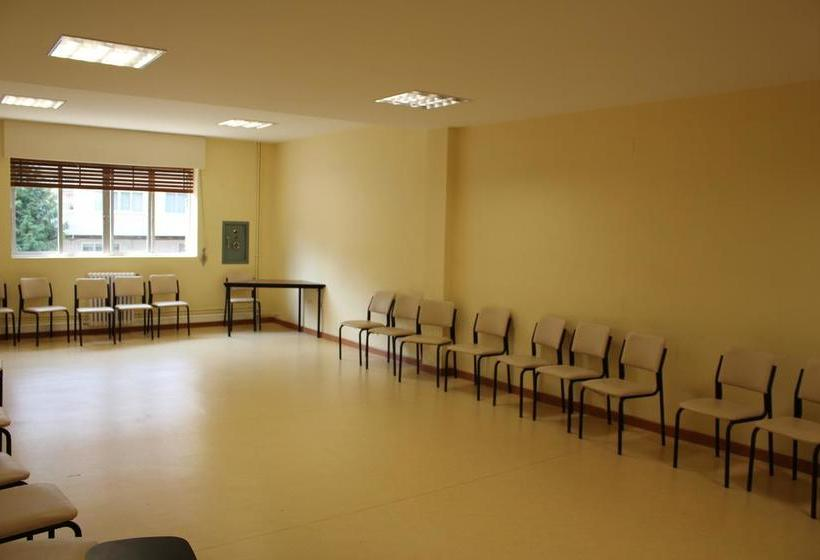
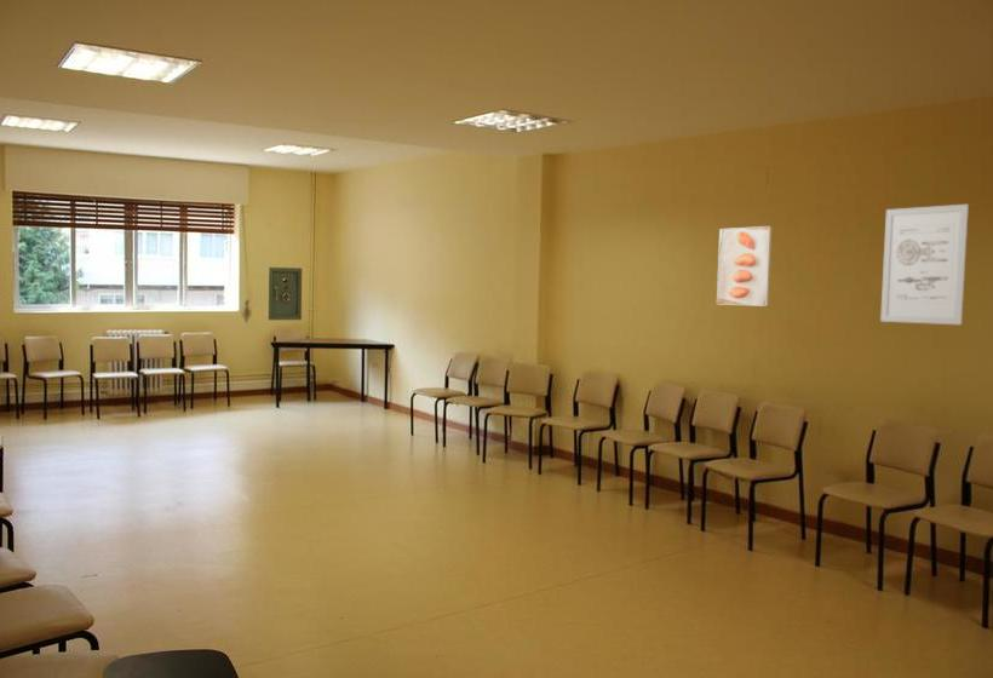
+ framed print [716,225,774,308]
+ wall art [879,203,970,326]
